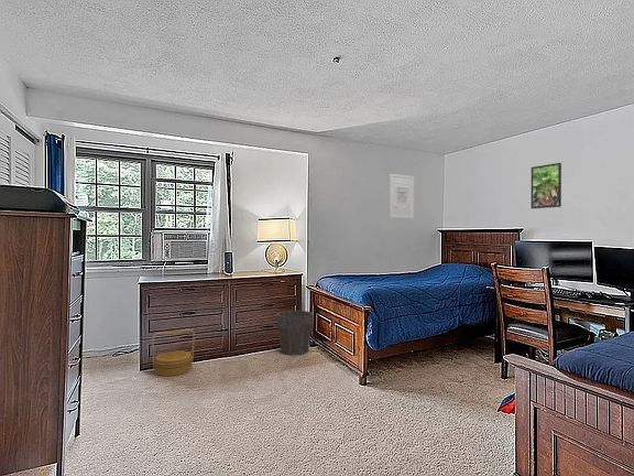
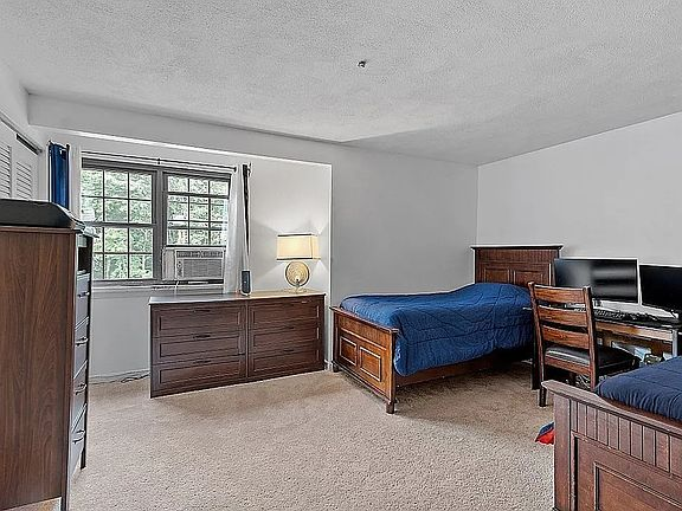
- waste bin [275,310,315,356]
- wall art [389,173,415,219]
- basket [151,328,195,377]
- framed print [531,162,562,209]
